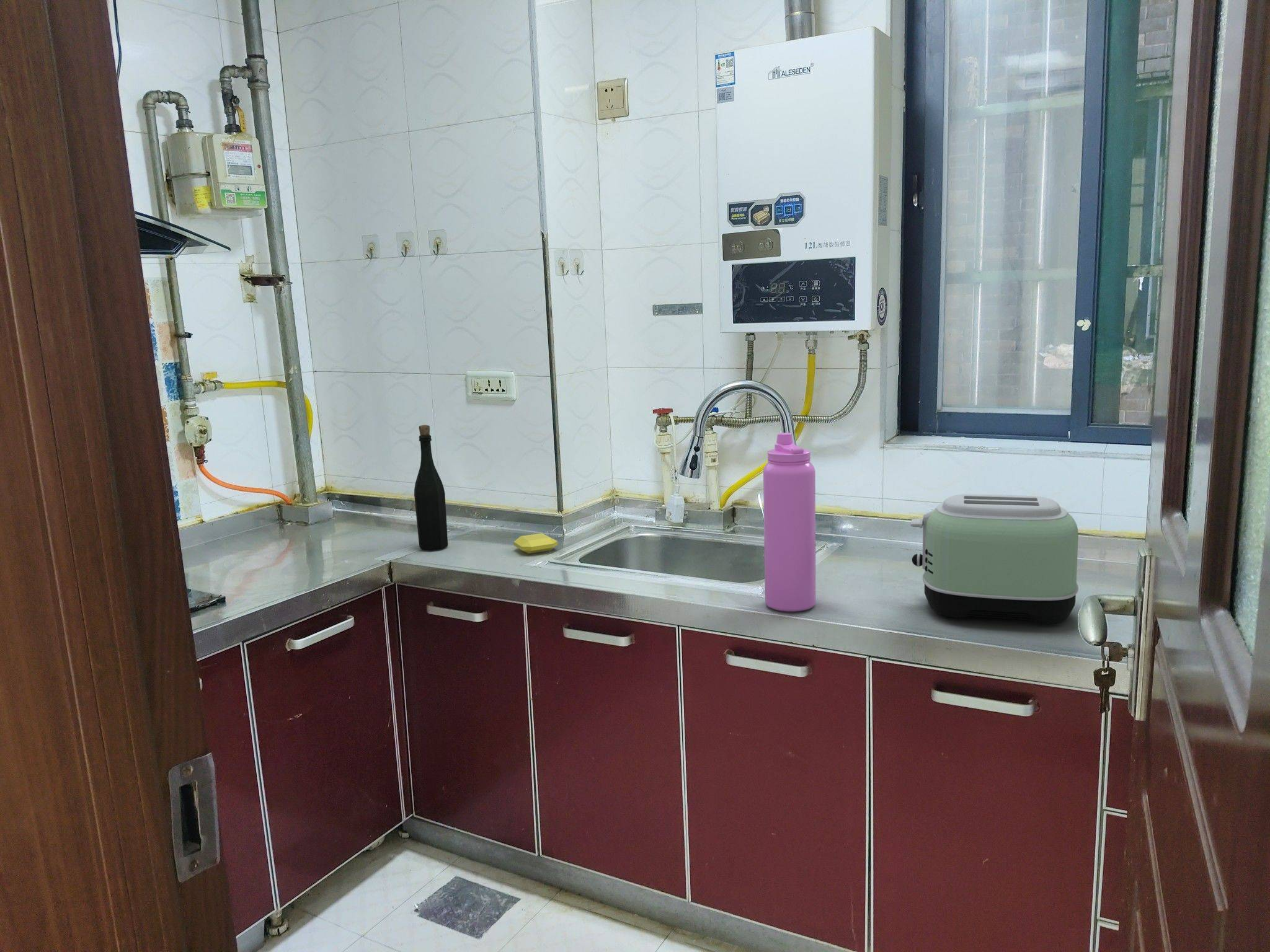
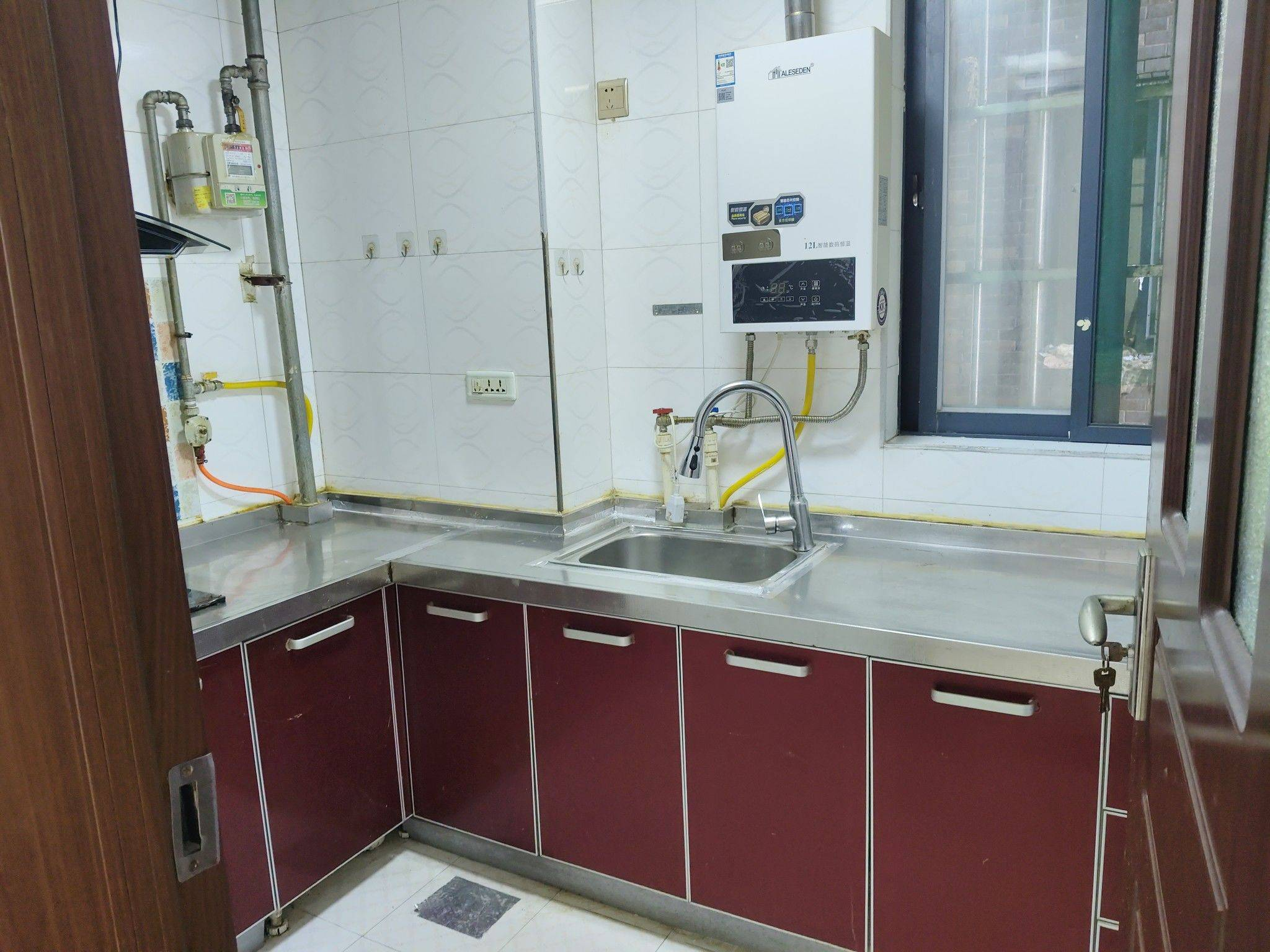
- toaster [910,493,1079,625]
- water bottle [763,432,817,612]
- bottle [414,425,448,551]
- soap bar [513,532,558,554]
